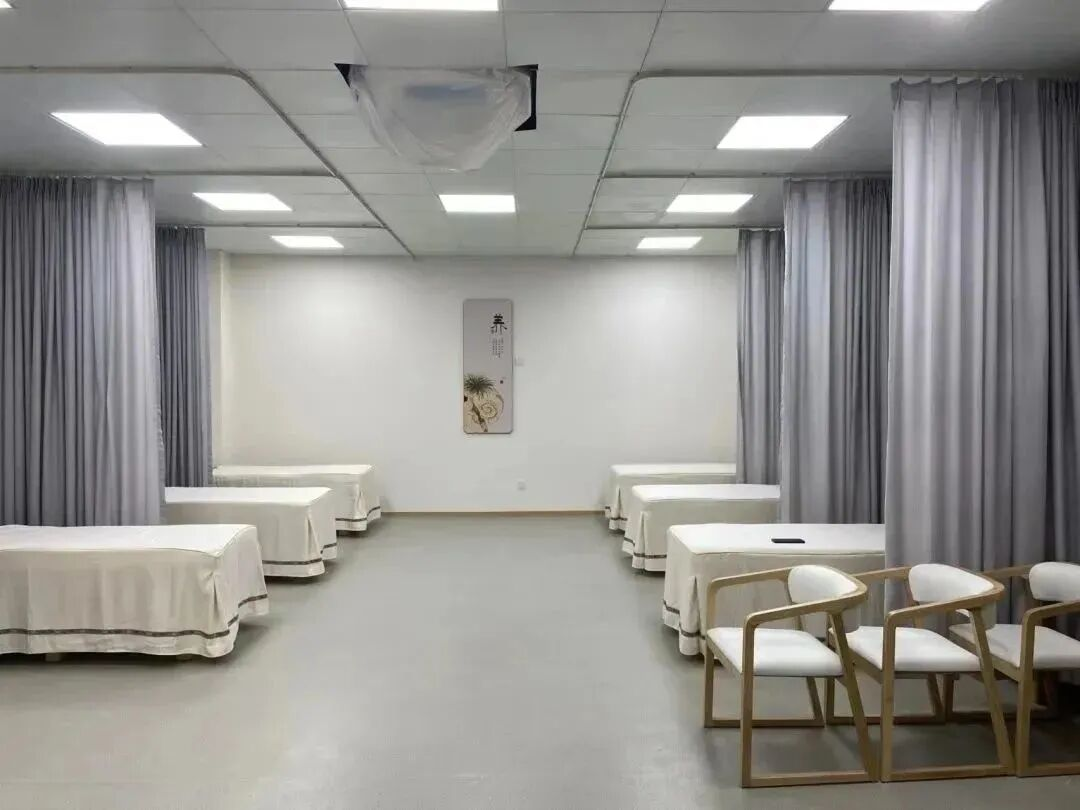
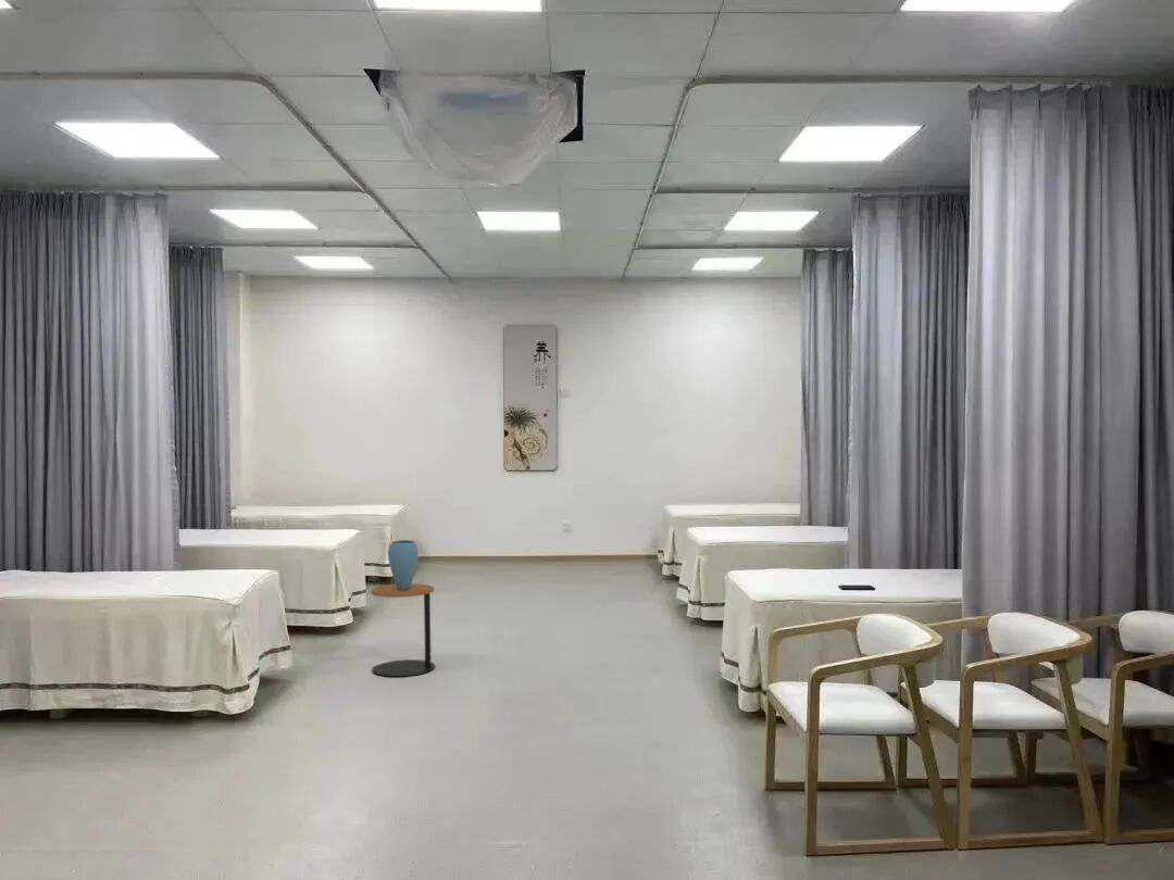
+ side table [370,582,436,678]
+ vase [387,539,420,590]
